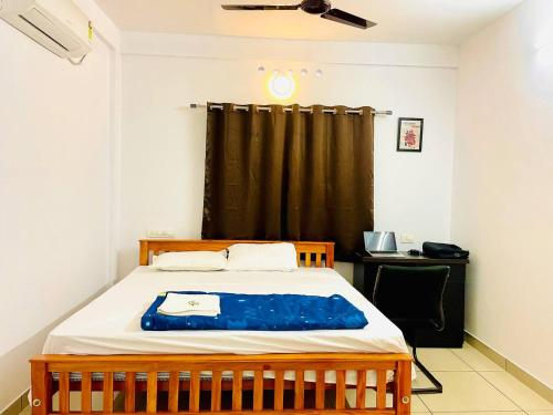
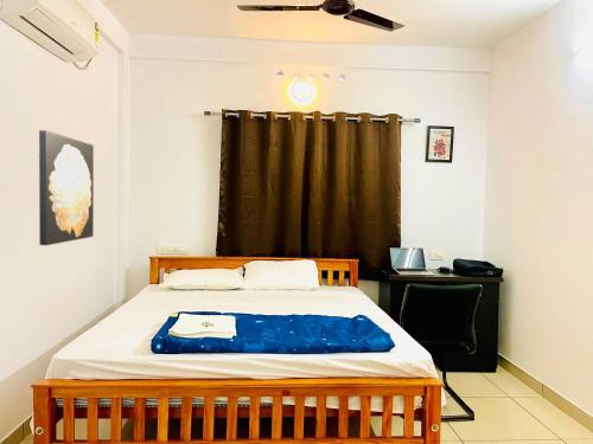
+ wall art [38,129,95,246]
